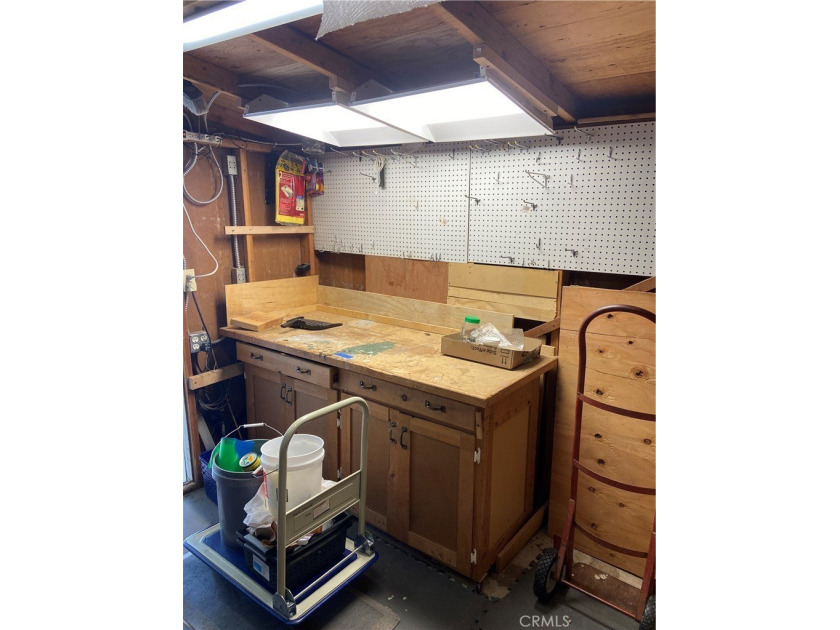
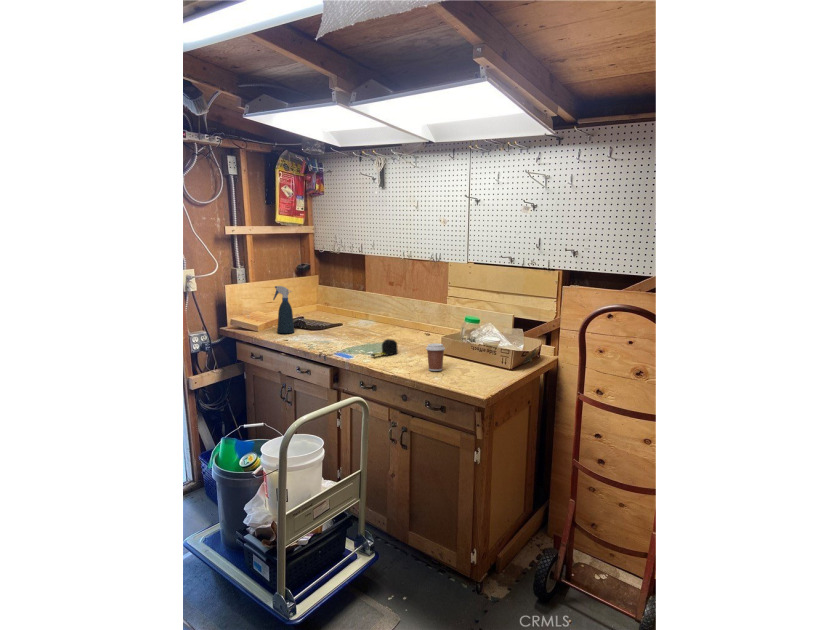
+ tape measure [369,338,399,358]
+ spray bottle [272,285,295,334]
+ coffee cup [425,342,446,372]
